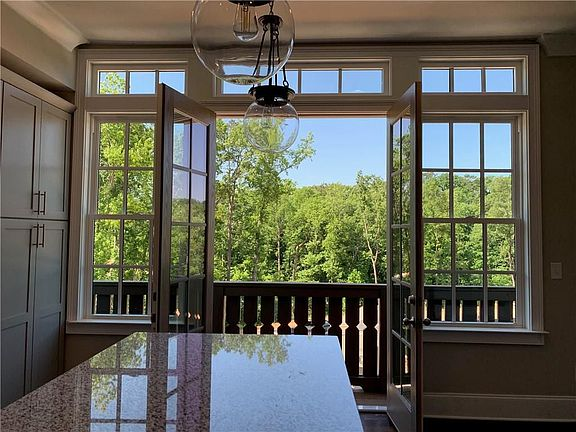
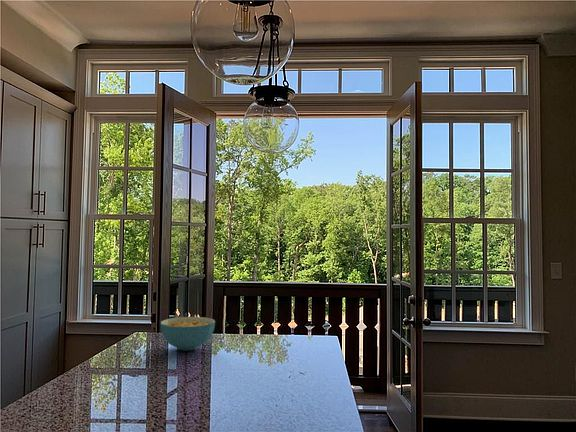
+ cereal bowl [160,316,216,351]
